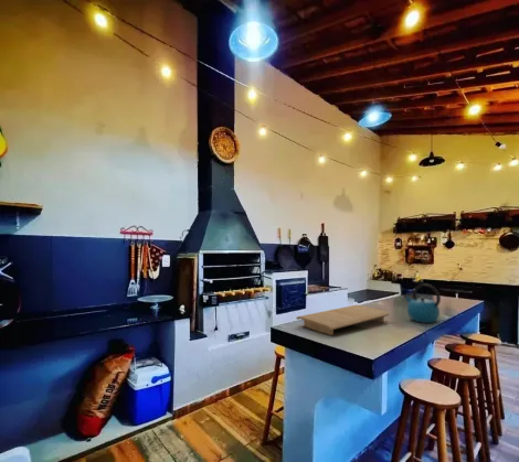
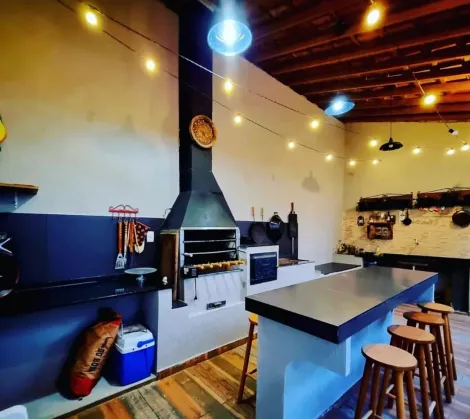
- kettle [403,282,442,324]
- cutting board [295,304,391,336]
